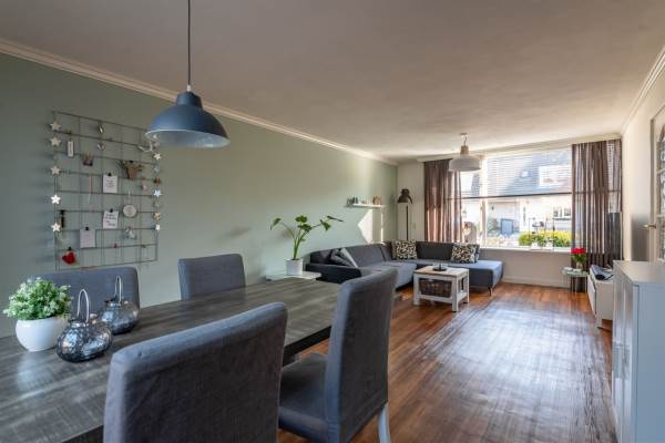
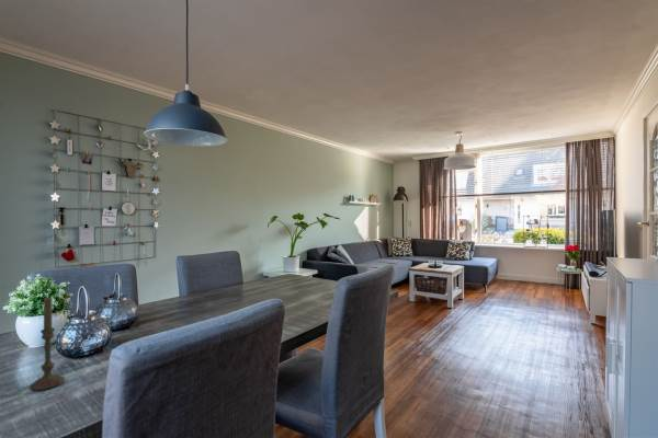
+ candle [29,297,66,392]
